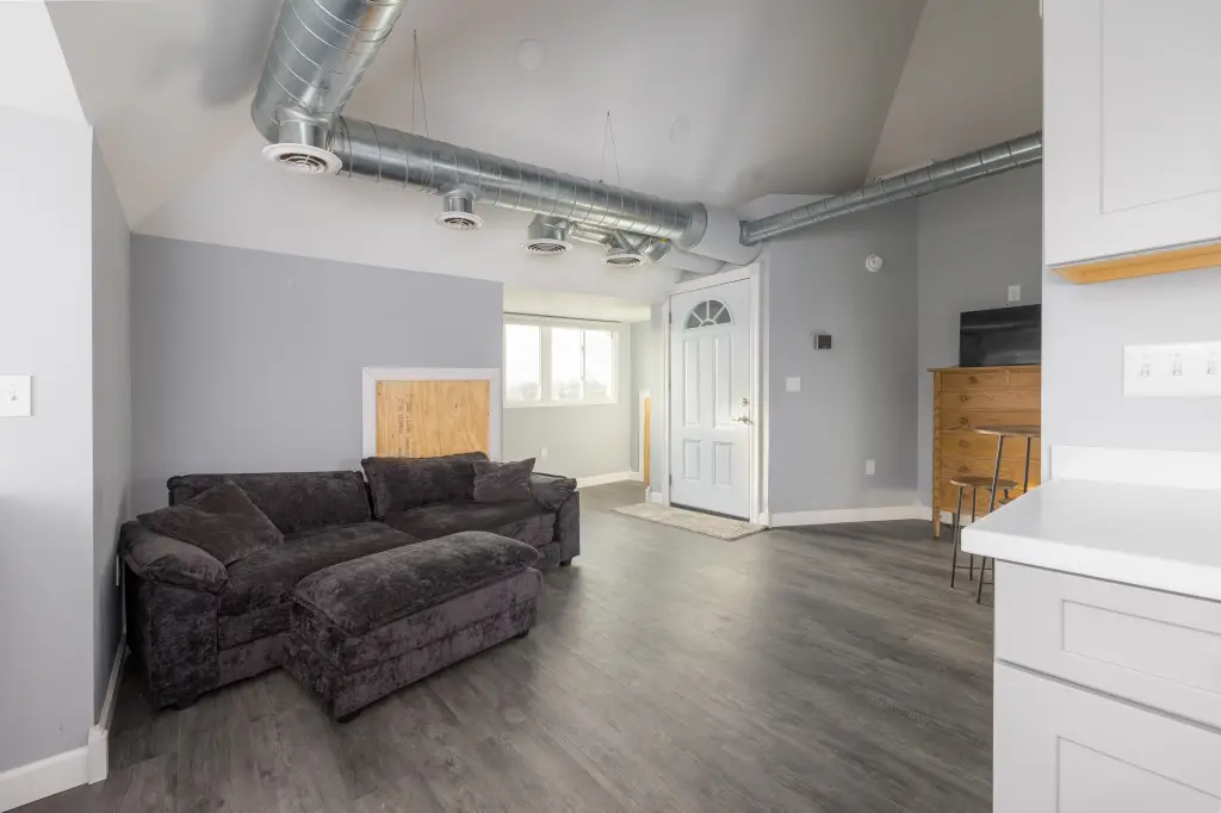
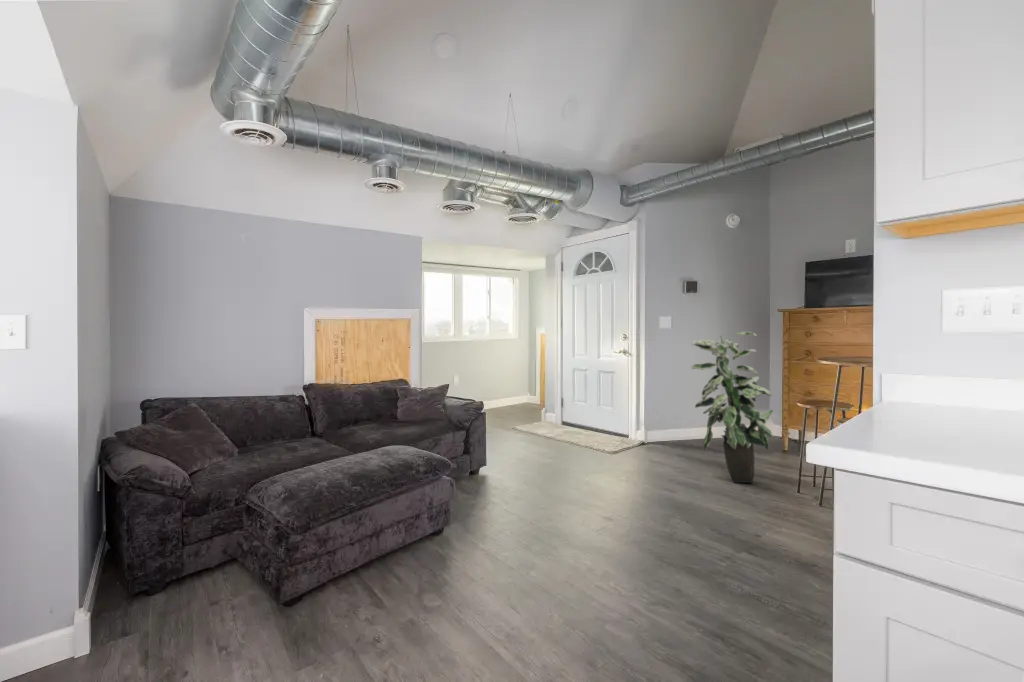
+ indoor plant [690,331,774,484]
